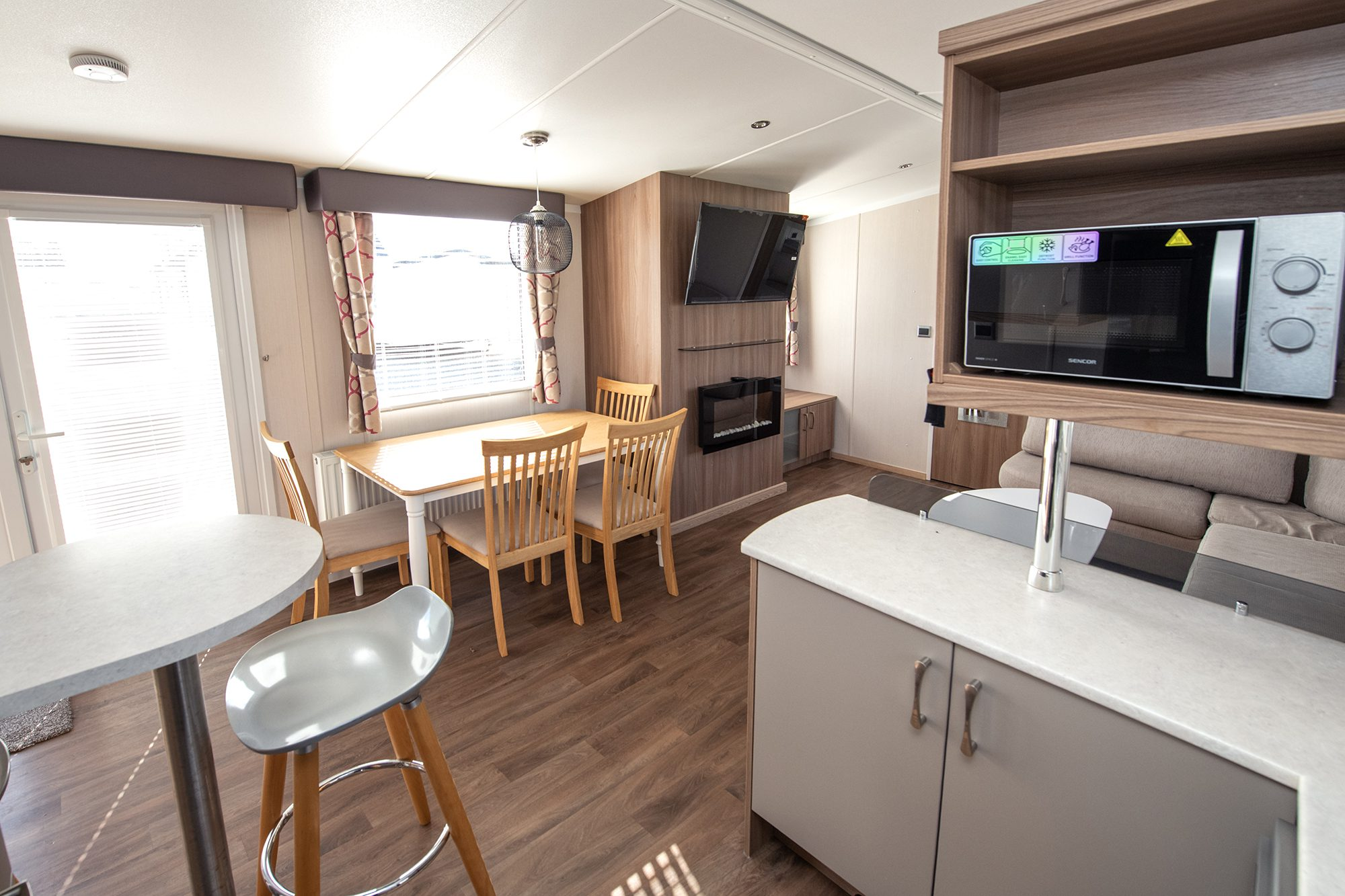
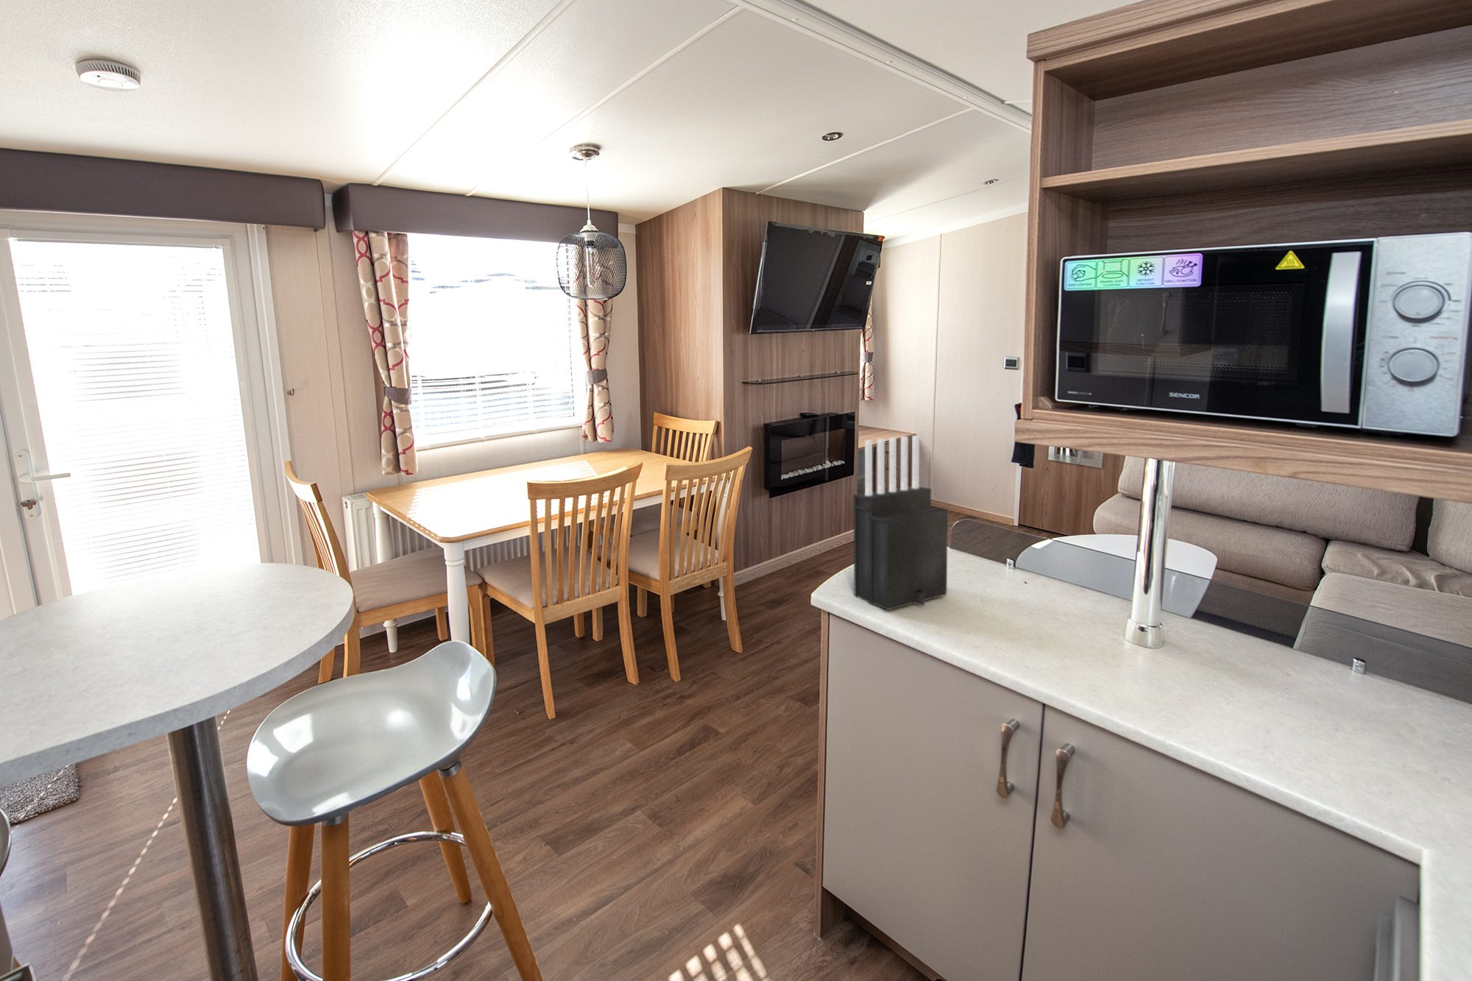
+ knife block [853,435,949,612]
